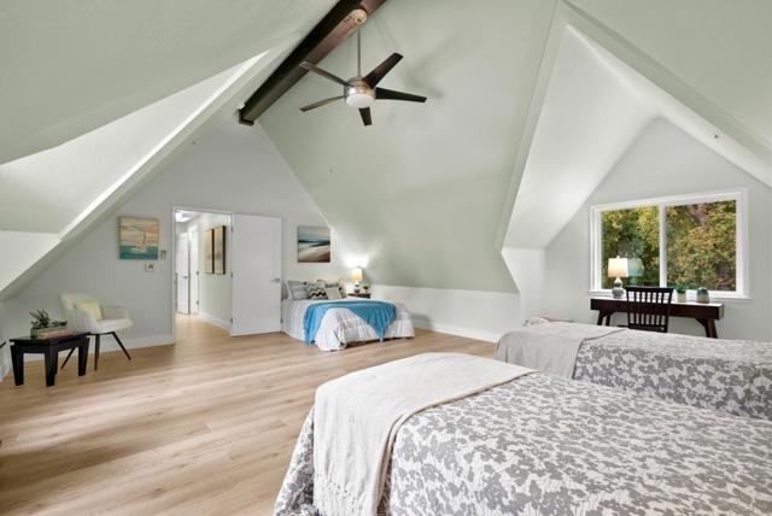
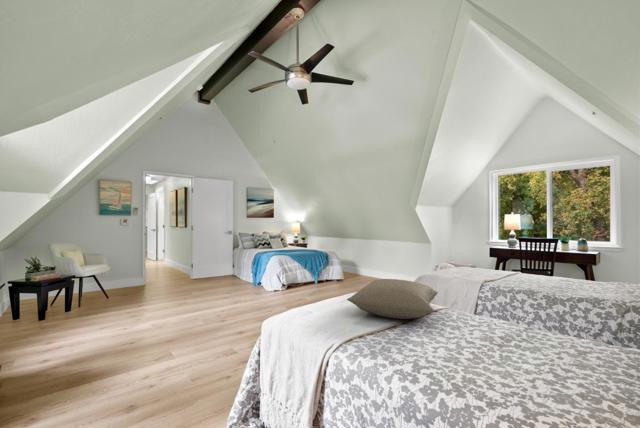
+ pillow [346,278,439,320]
